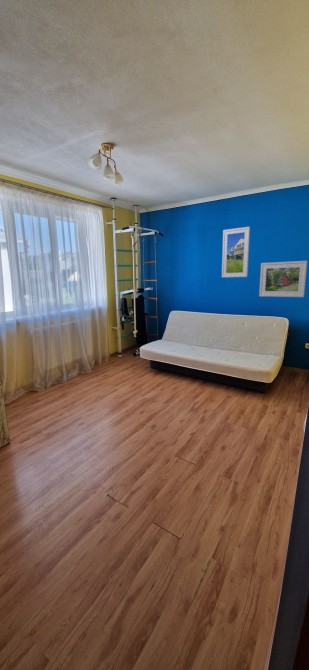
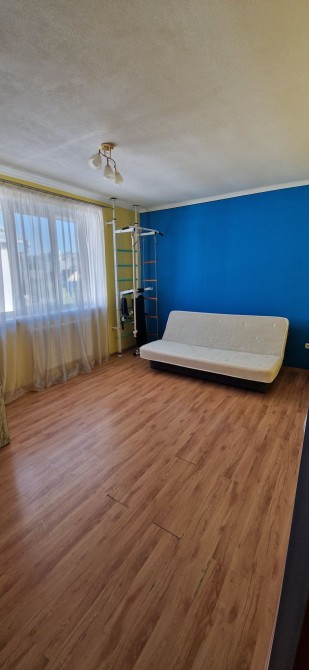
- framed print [221,226,251,278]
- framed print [258,260,308,298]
